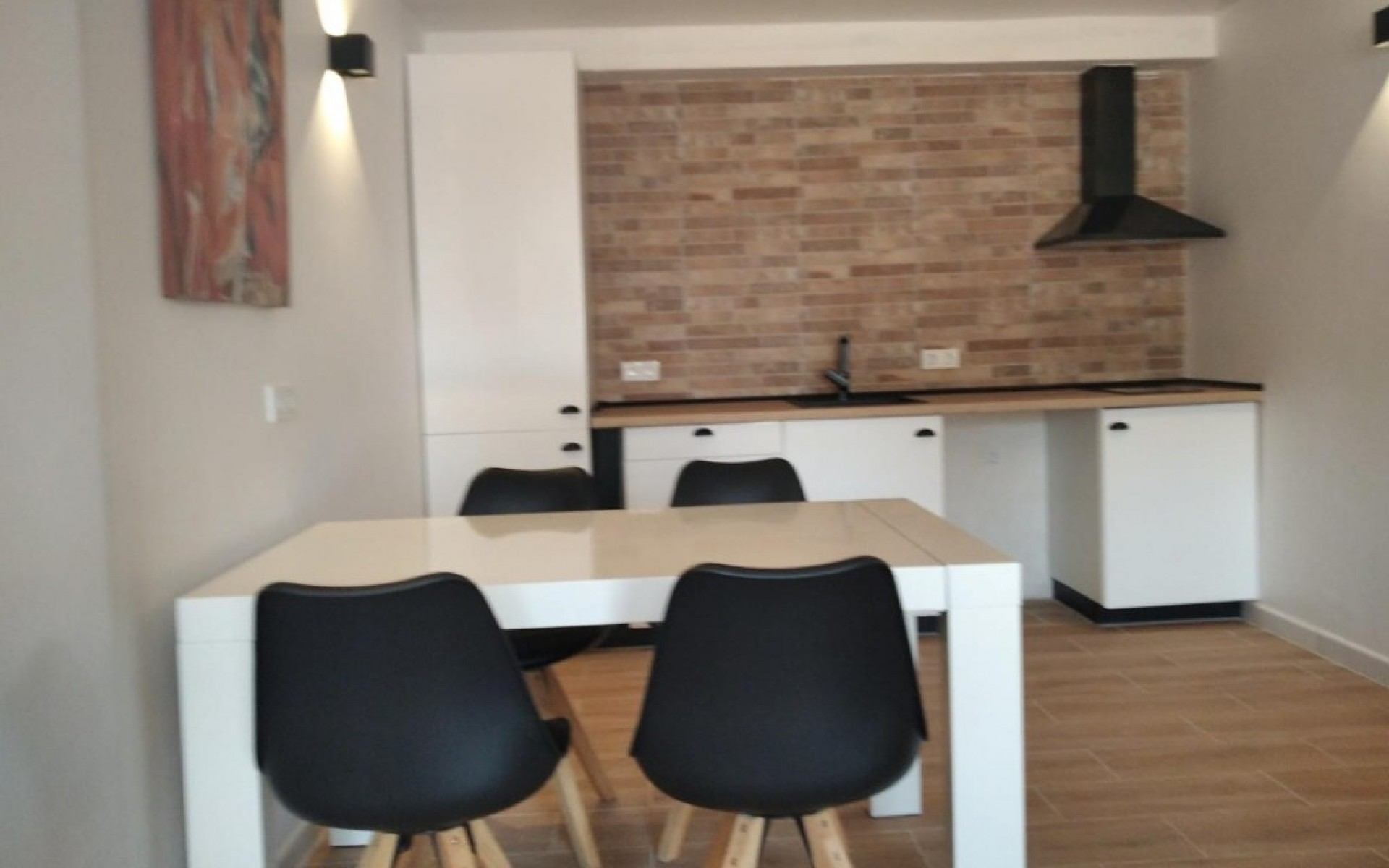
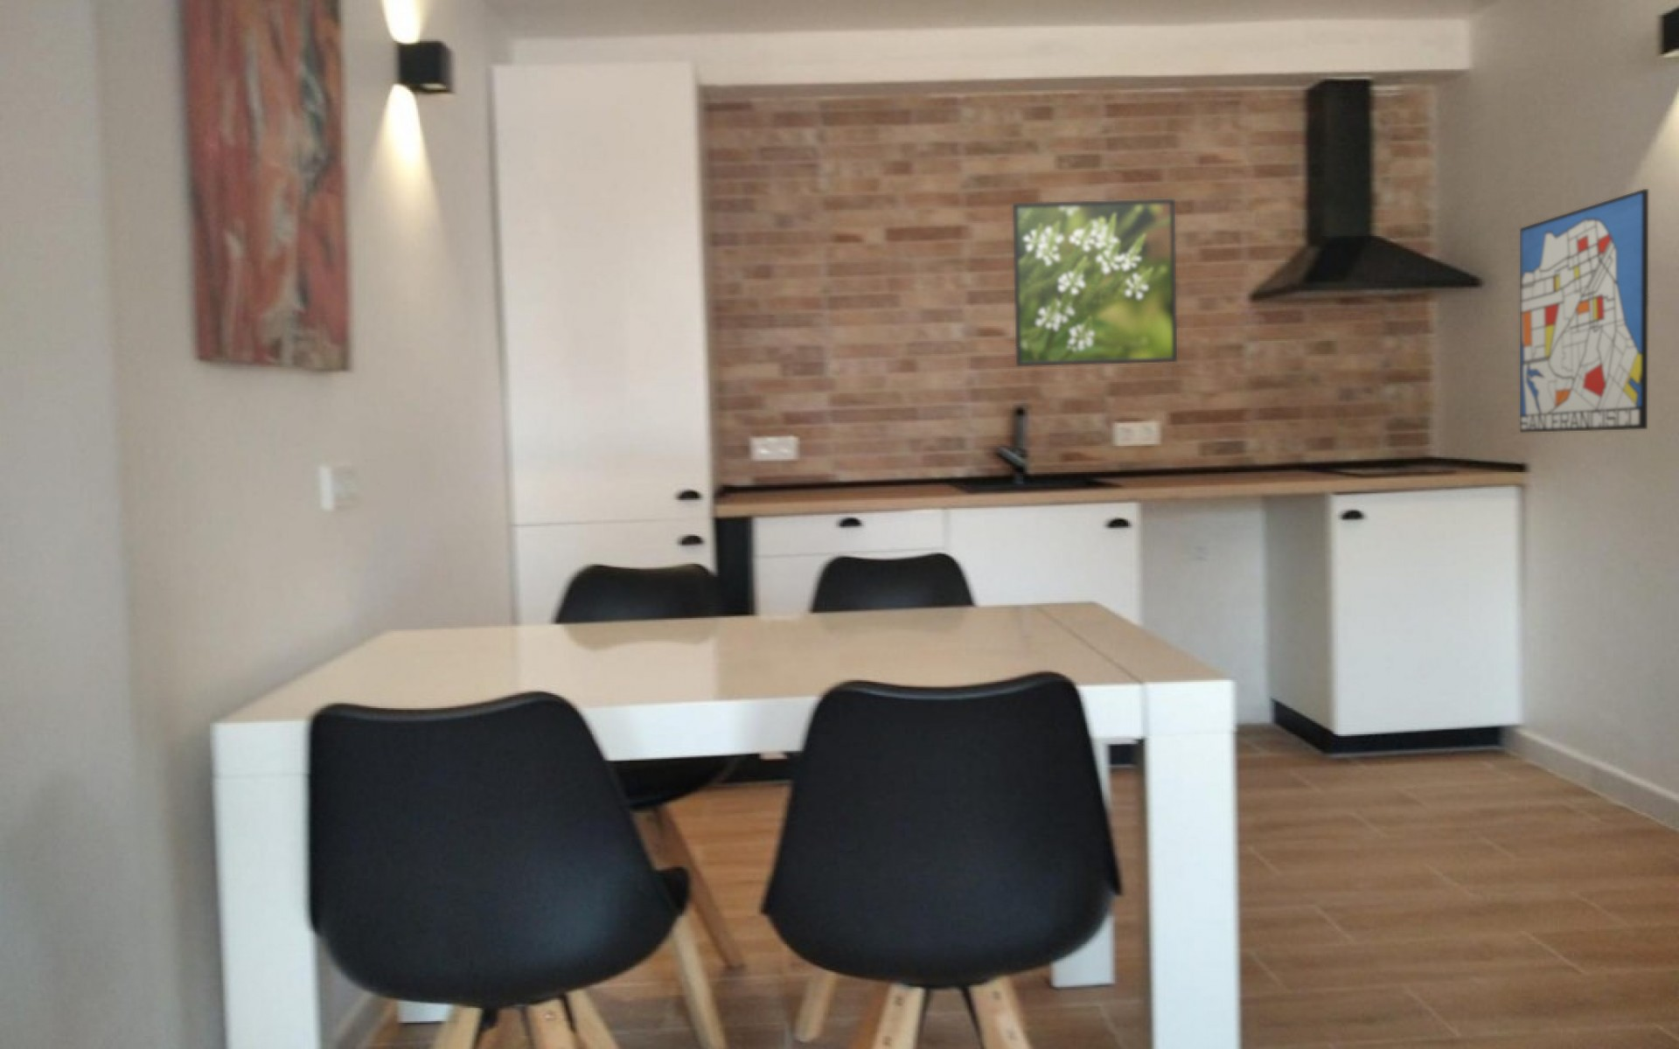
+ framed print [1012,198,1177,367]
+ wall art [1519,189,1649,434]
